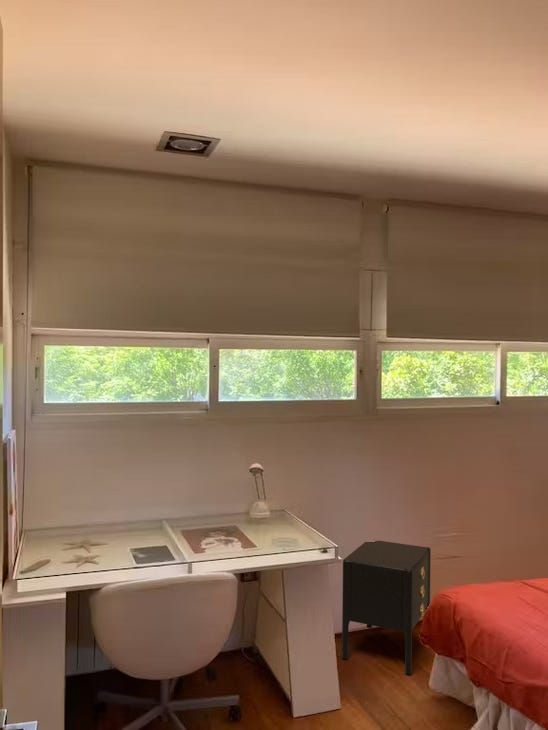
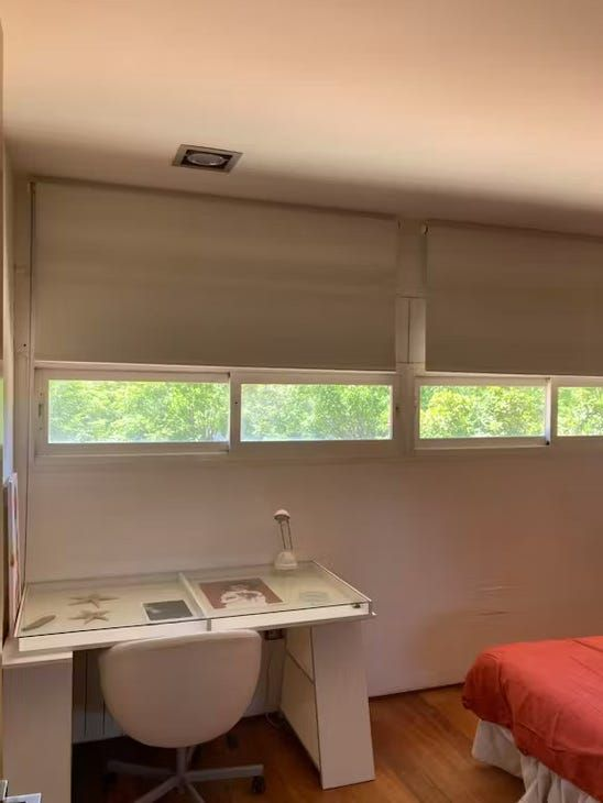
- nightstand [341,540,432,675]
